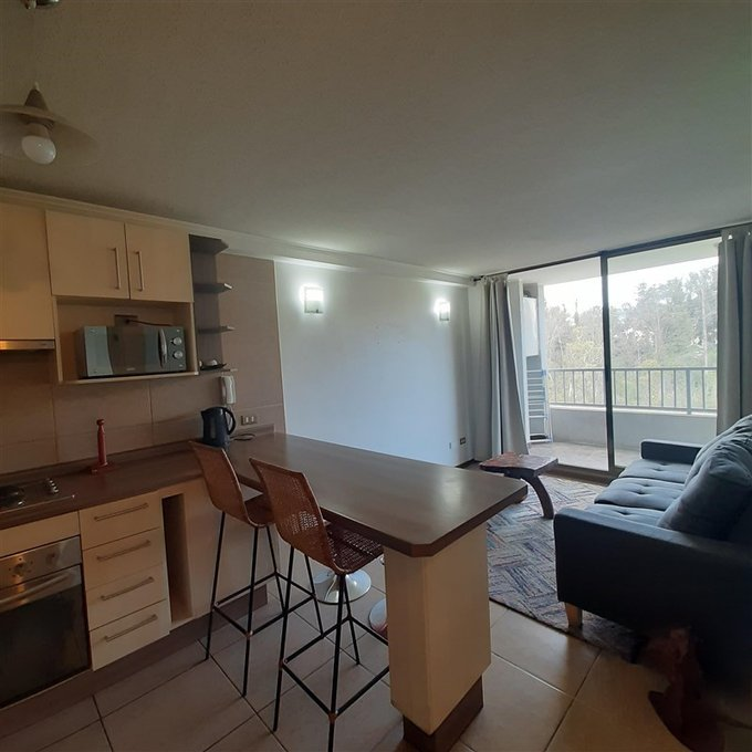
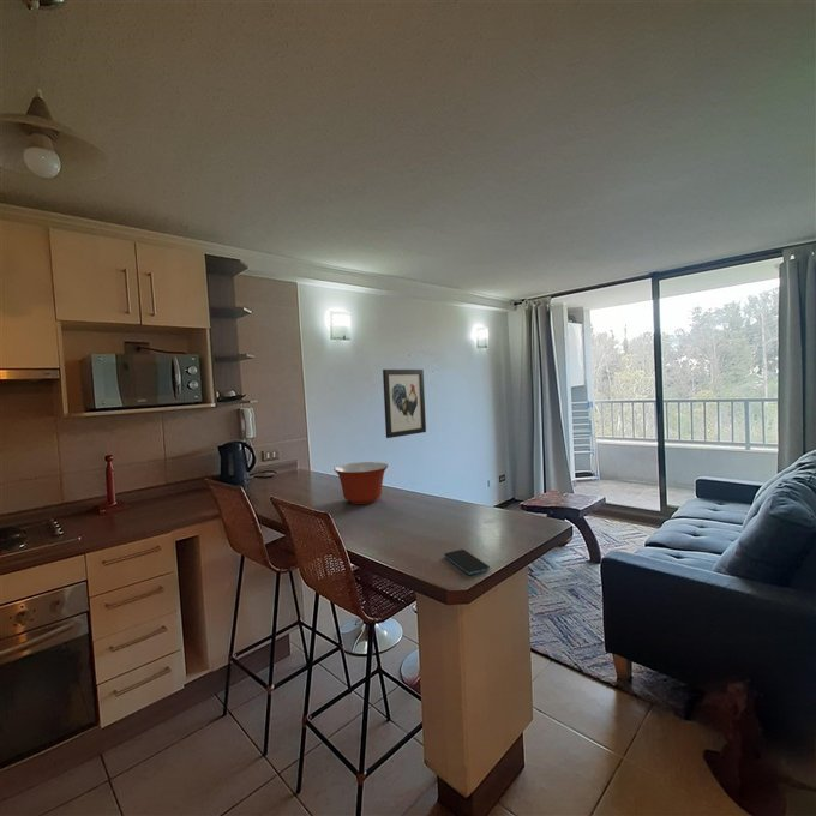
+ smartphone [443,548,491,576]
+ wall art [382,368,427,439]
+ mixing bowl [332,461,389,505]
